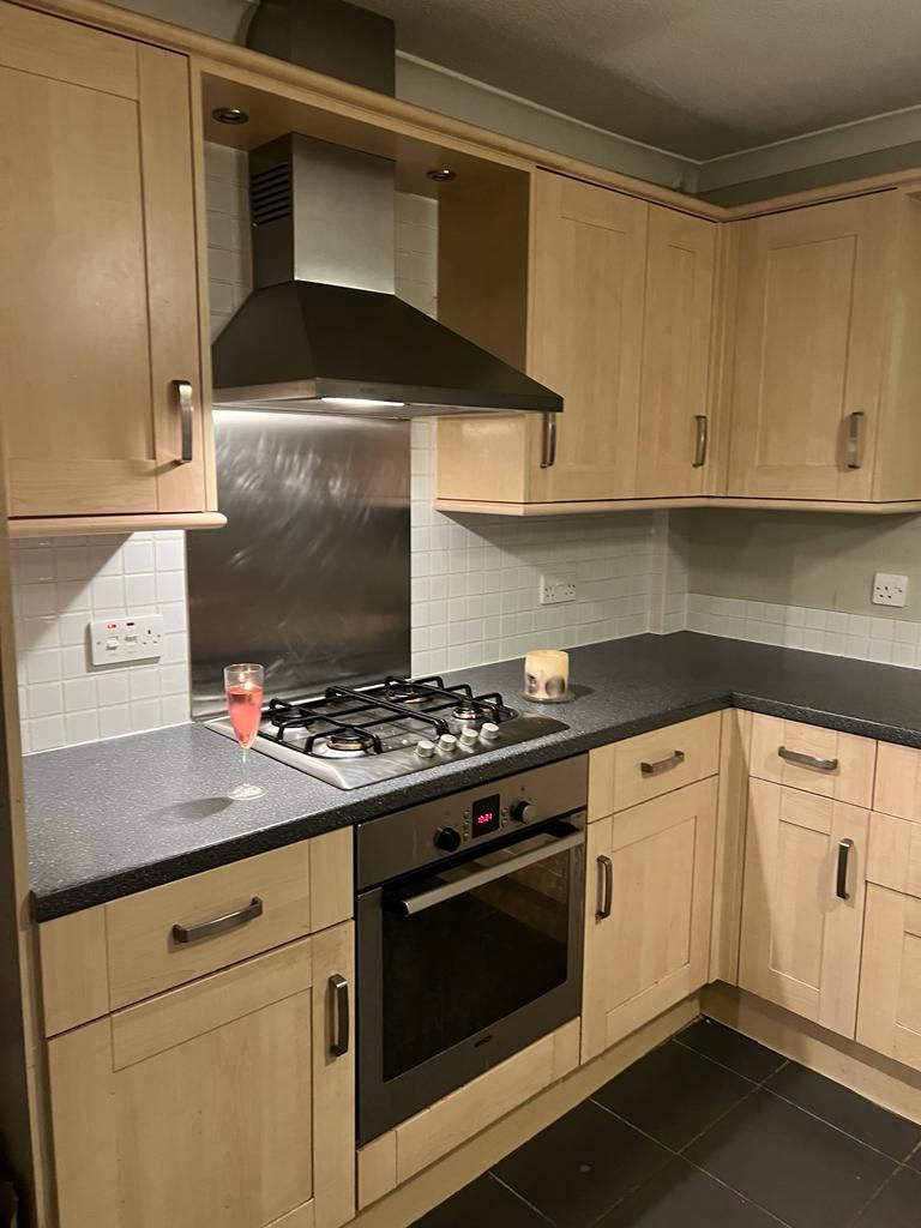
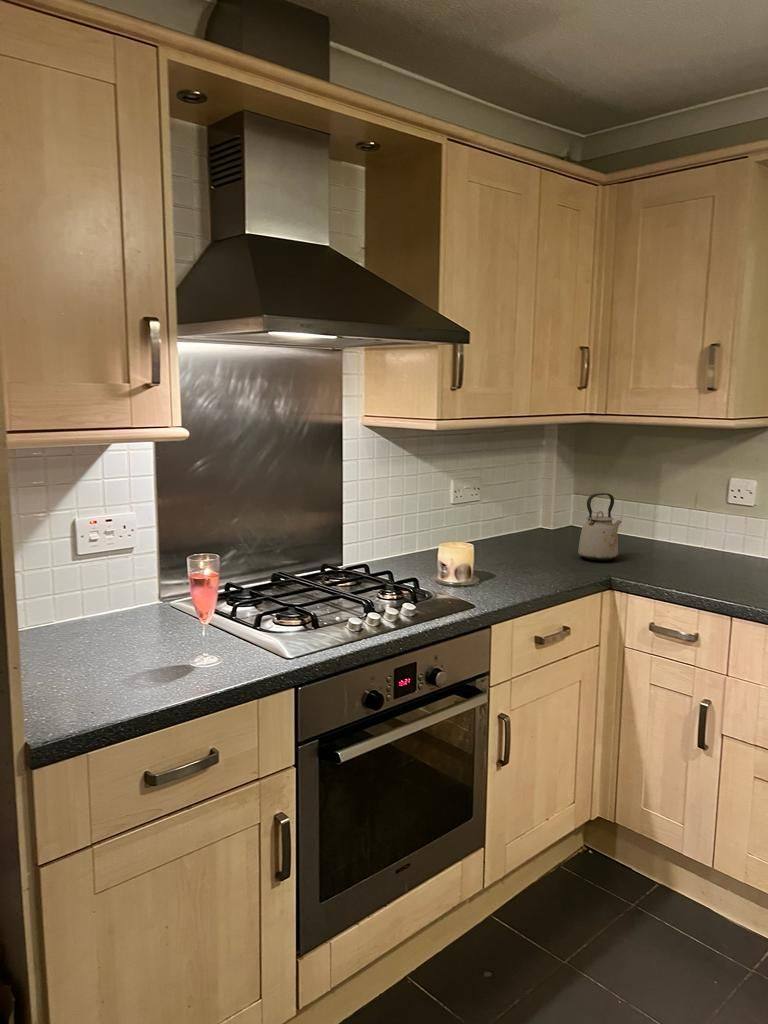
+ kettle [577,492,623,562]
